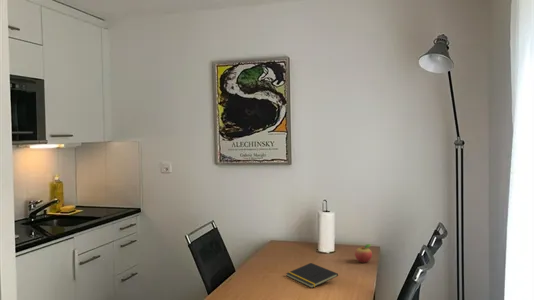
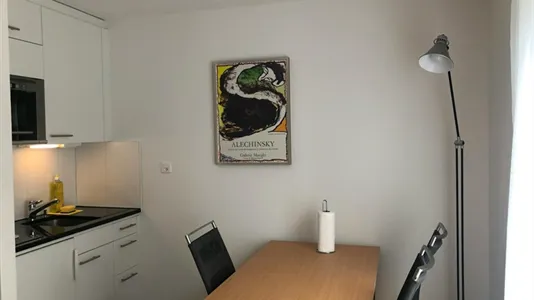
- fruit [354,243,373,263]
- notepad [285,262,339,289]
